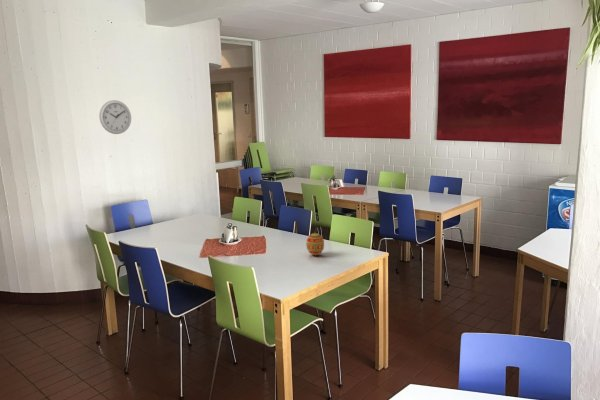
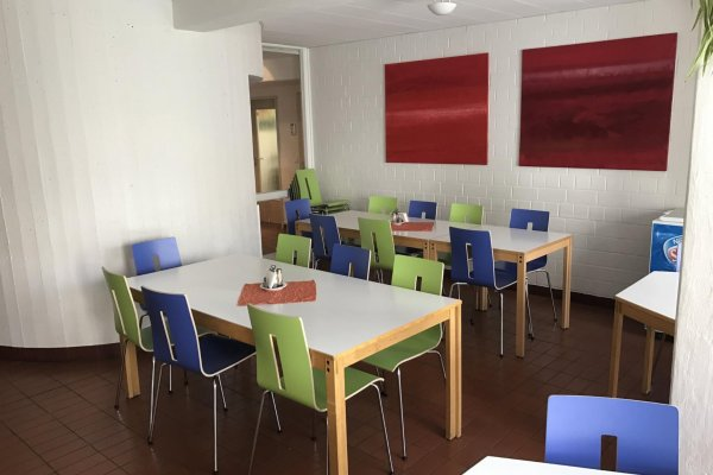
- decorative egg [305,231,325,256]
- wall clock [98,99,132,135]
